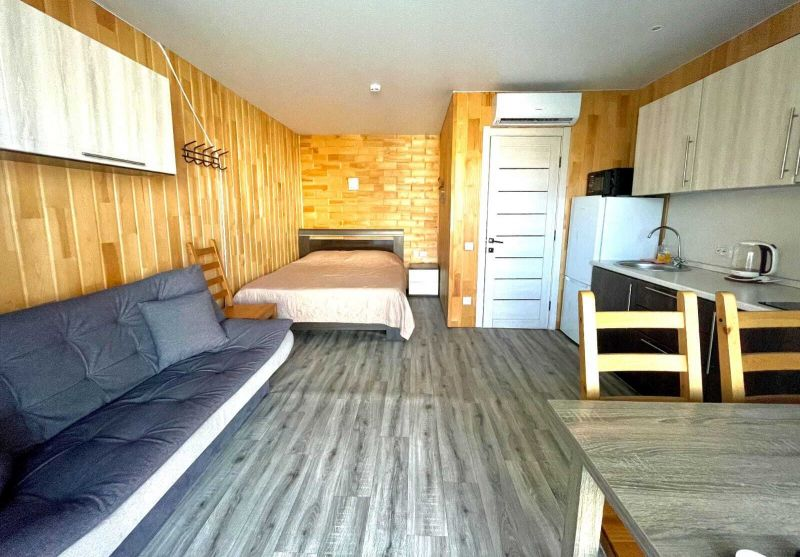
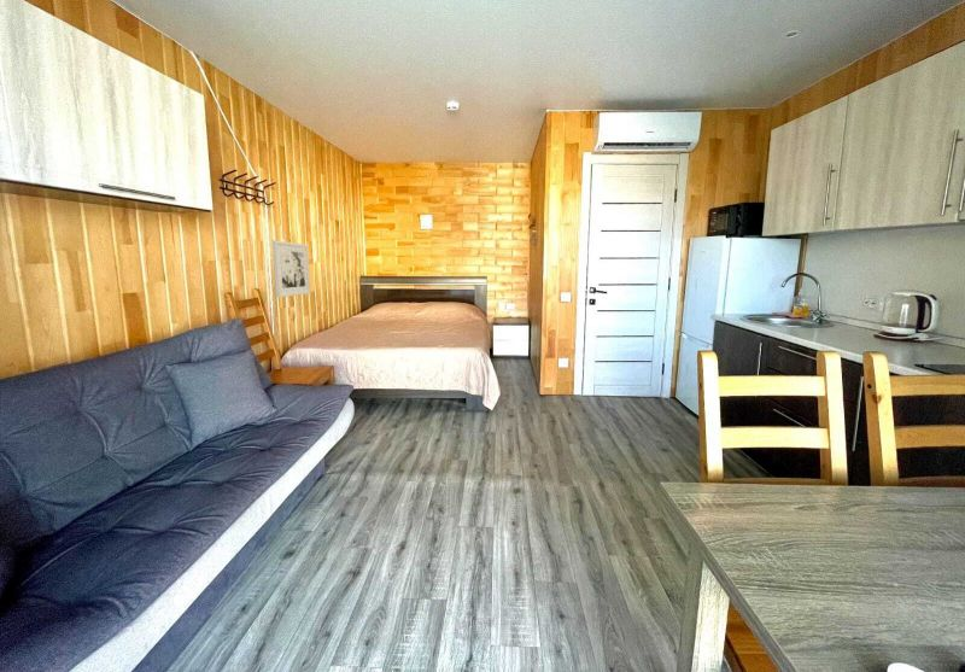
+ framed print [271,240,311,299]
